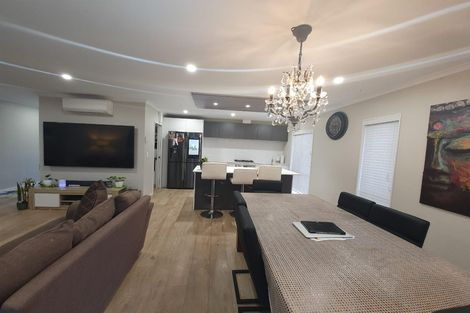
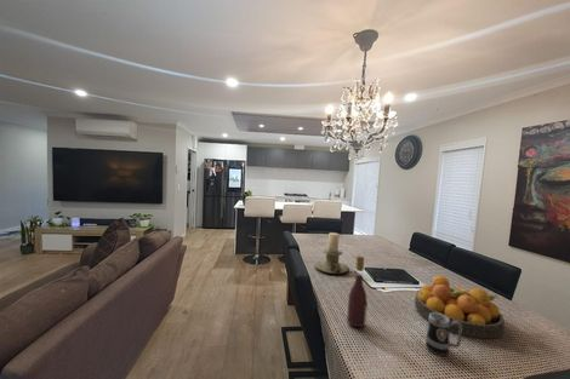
+ fruit bowl [414,275,506,339]
+ candle holder [314,231,350,275]
+ mug [424,312,462,357]
+ wine bottle [346,254,369,328]
